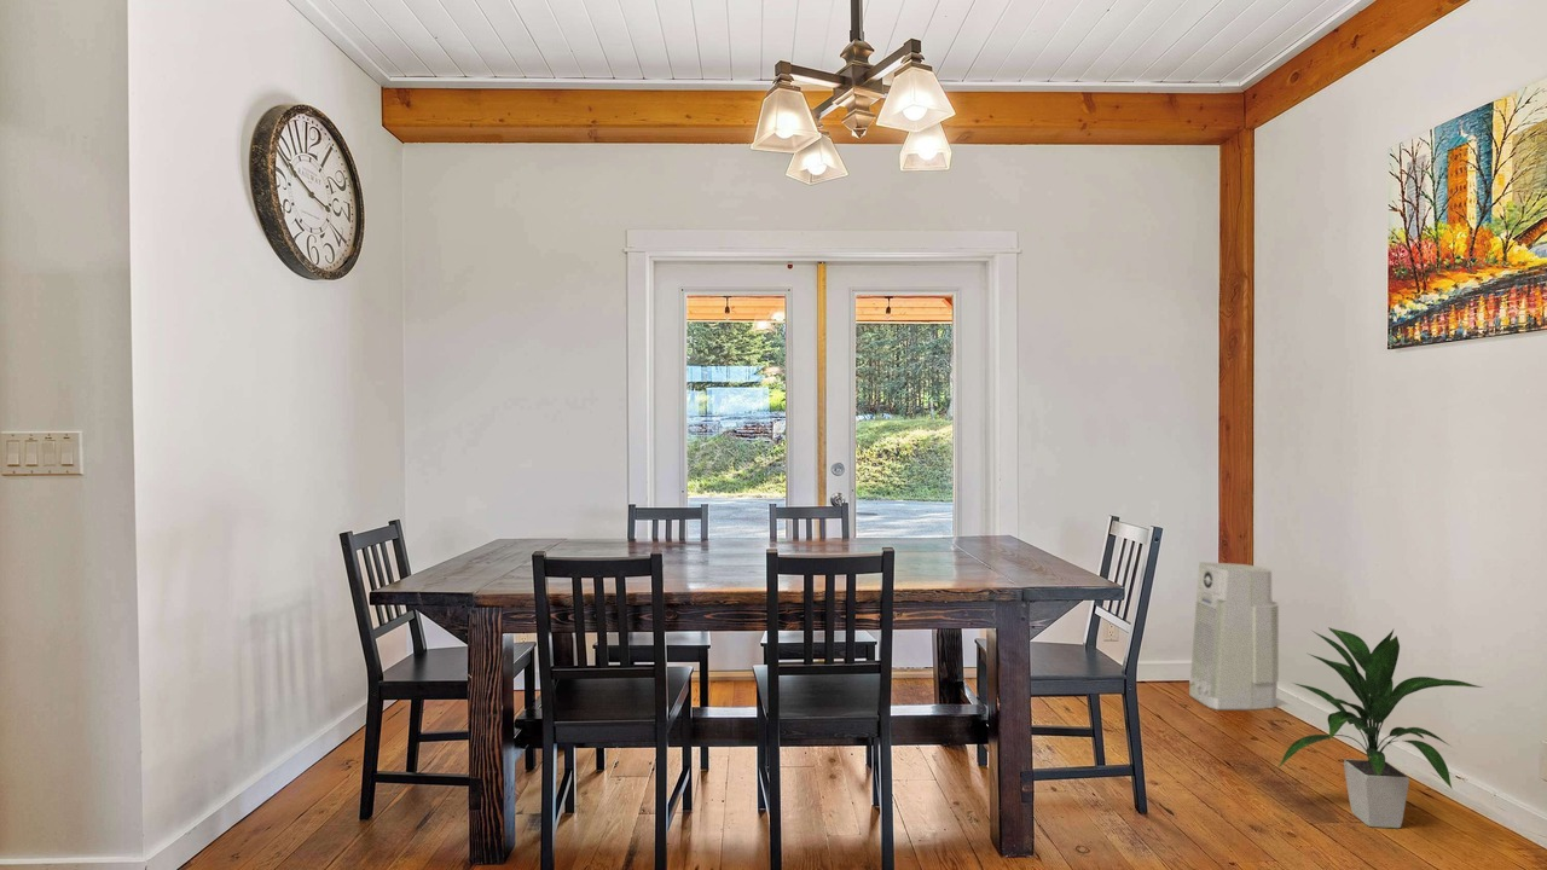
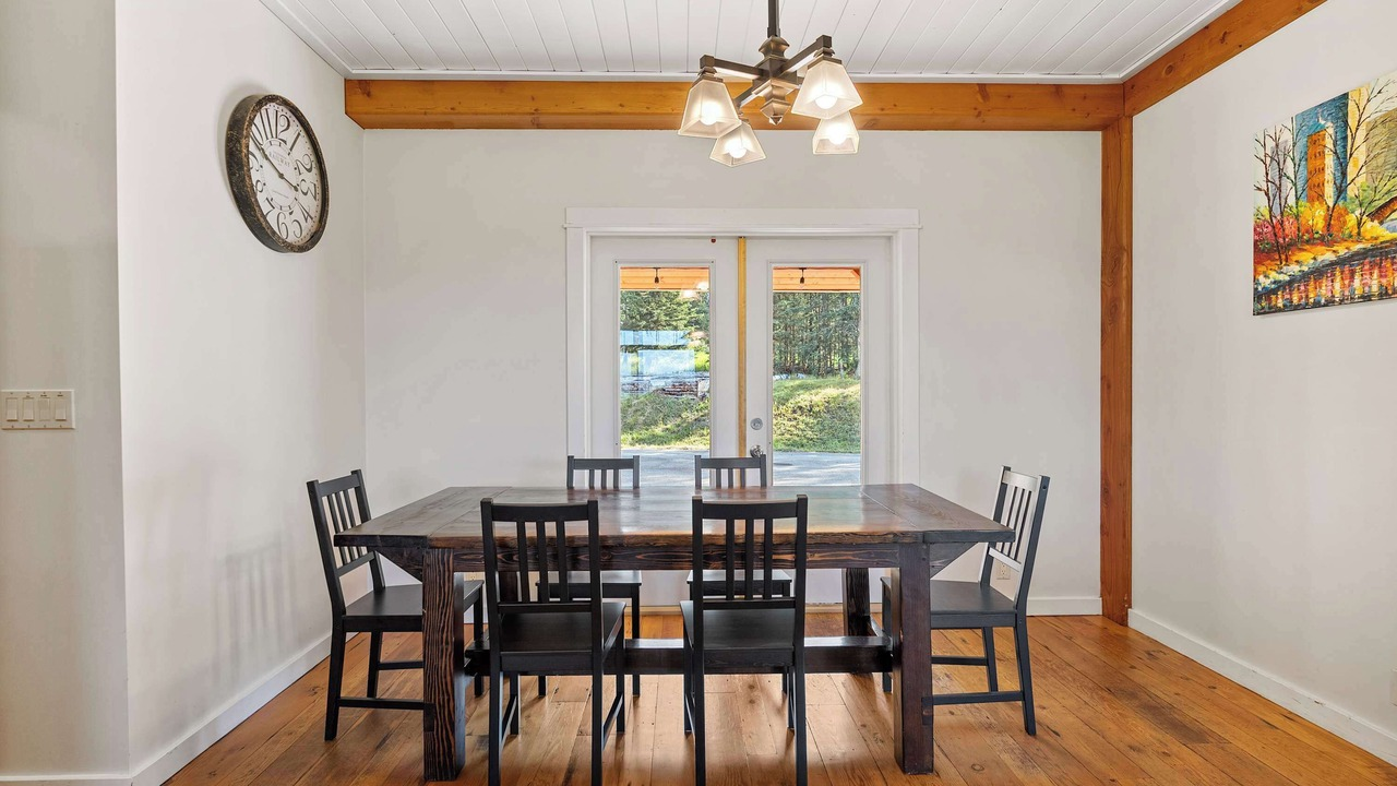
- indoor plant [1276,626,1484,829]
- air purifier [1188,561,1280,710]
